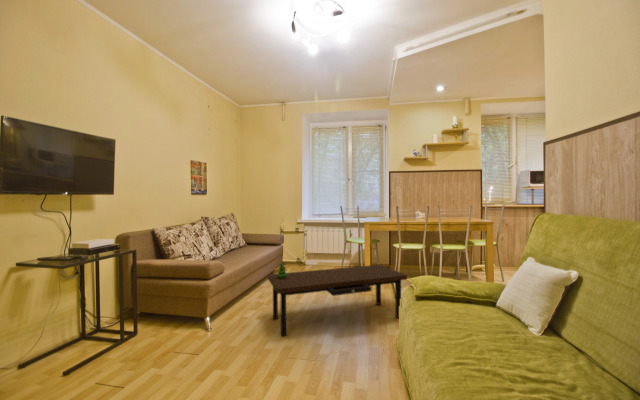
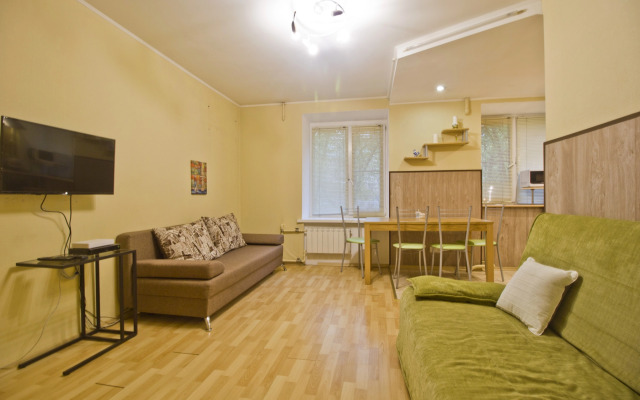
- coffee table [267,263,408,337]
